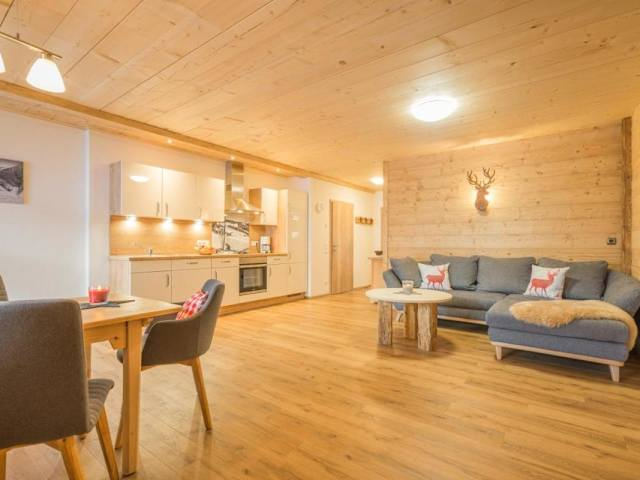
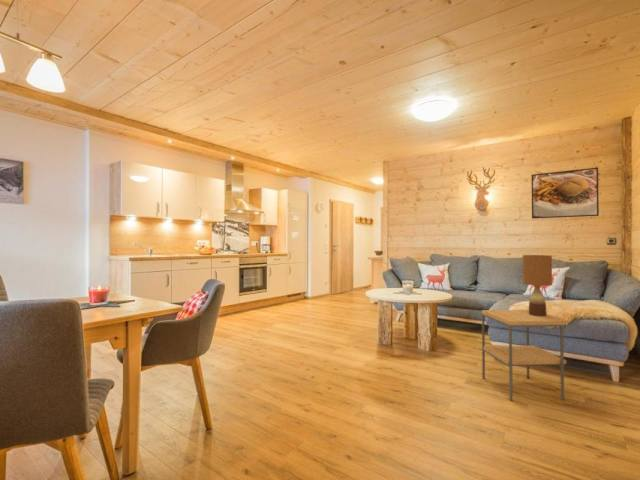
+ side table [481,309,569,402]
+ table lamp [522,254,553,316]
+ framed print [531,166,600,220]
